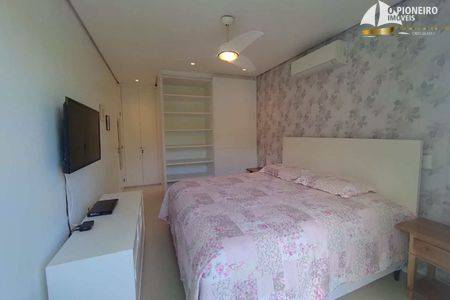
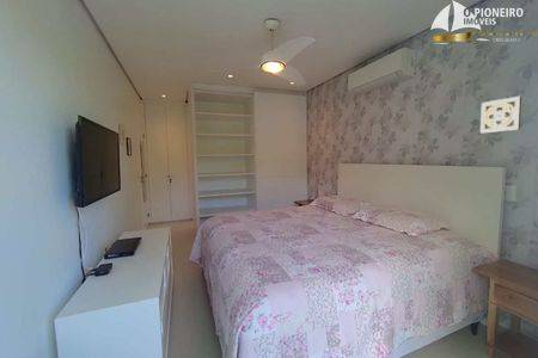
+ wall ornament [479,95,522,135]
